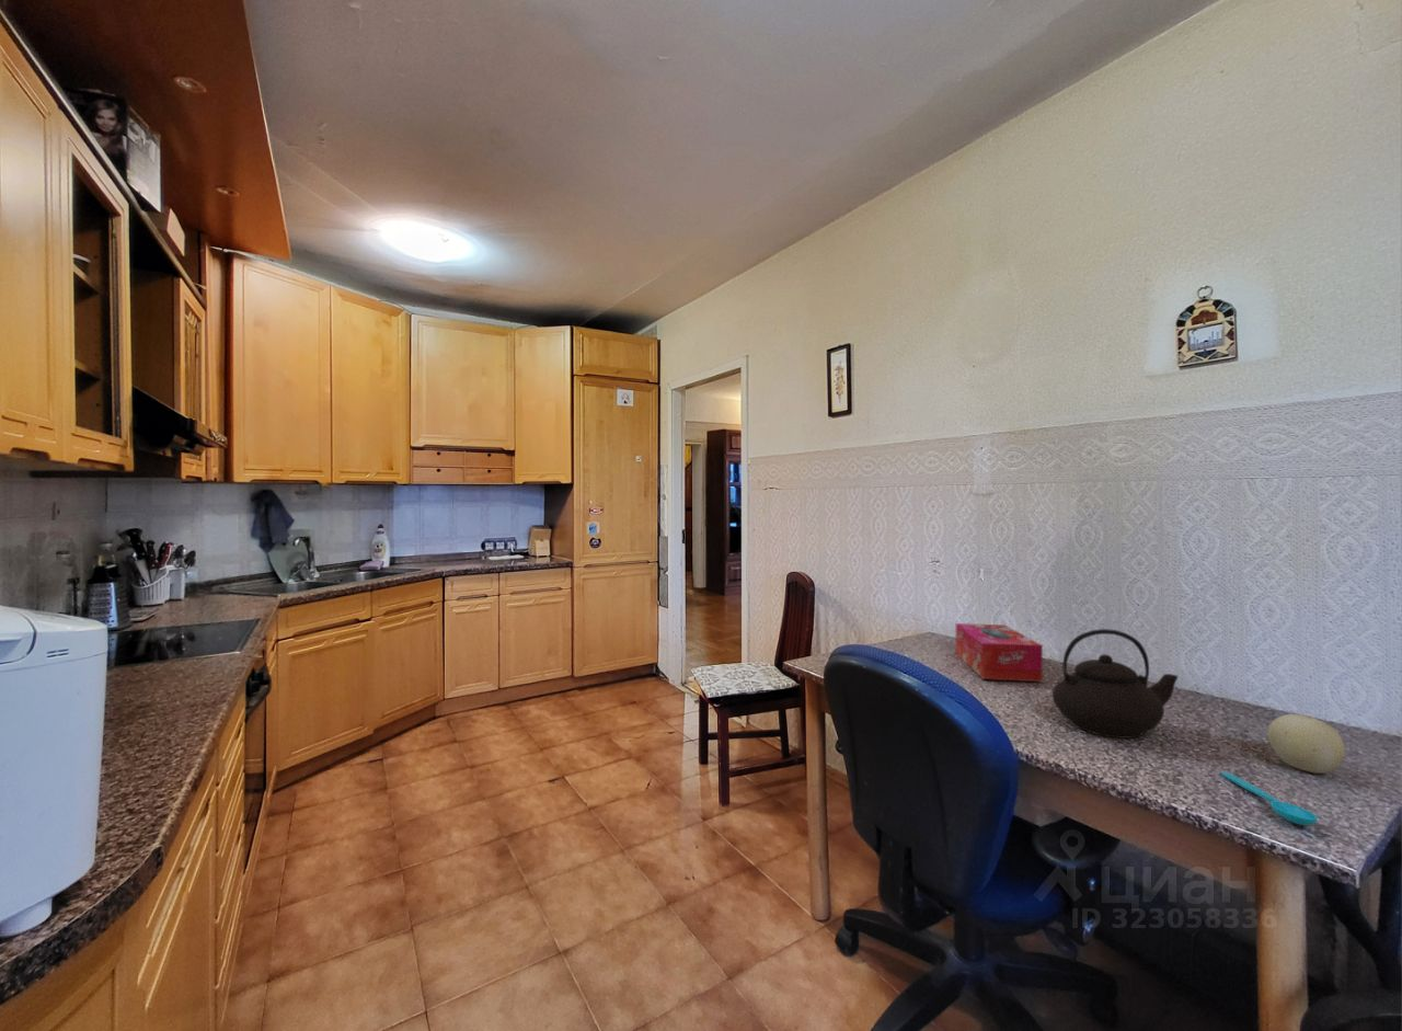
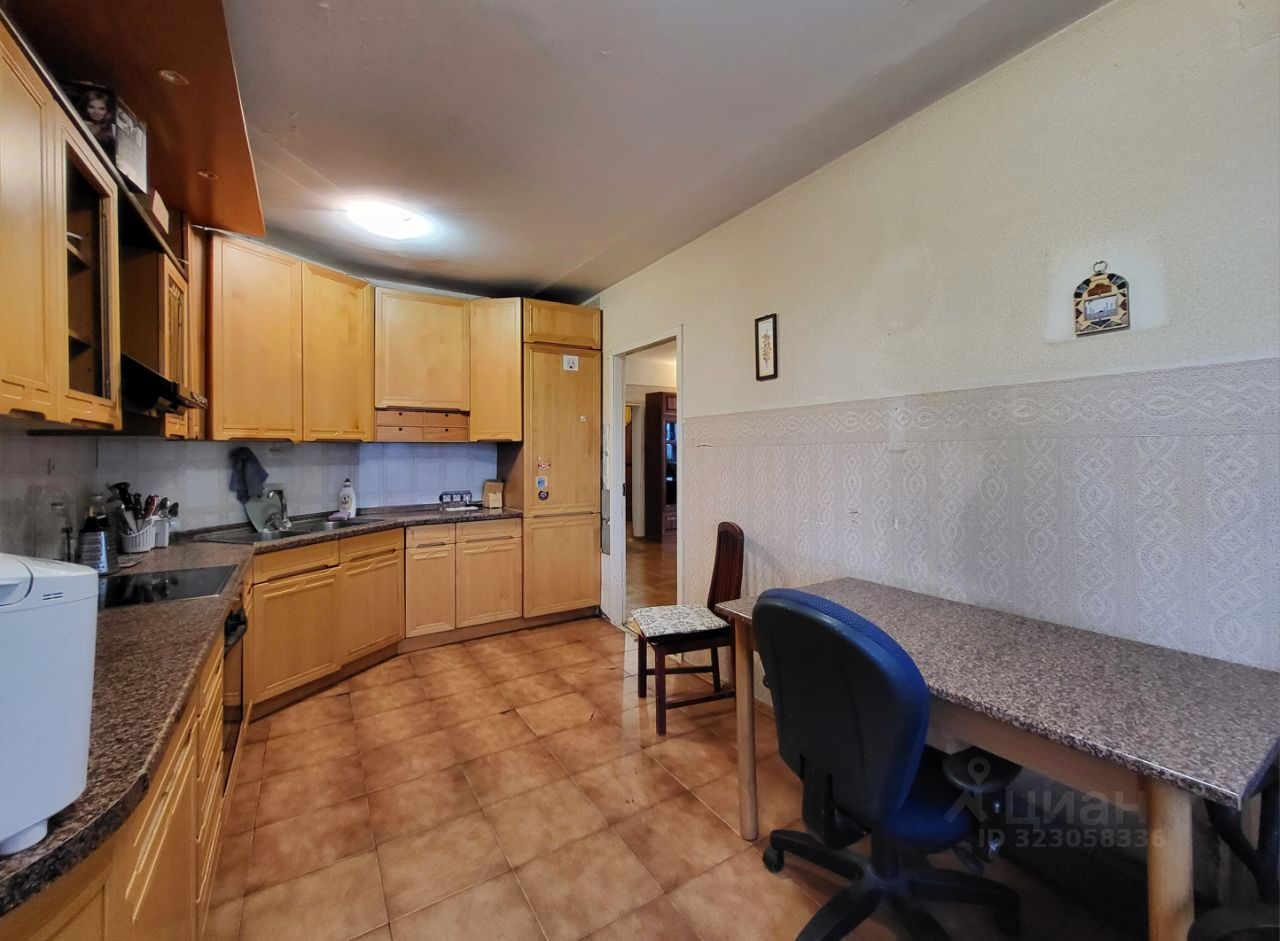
- spoon [1219,771,1319,826]
- fruit [1267,713,1346,775]
- teapot [1052,628,1179,740]
- tissue box [955,622,1044,683]
